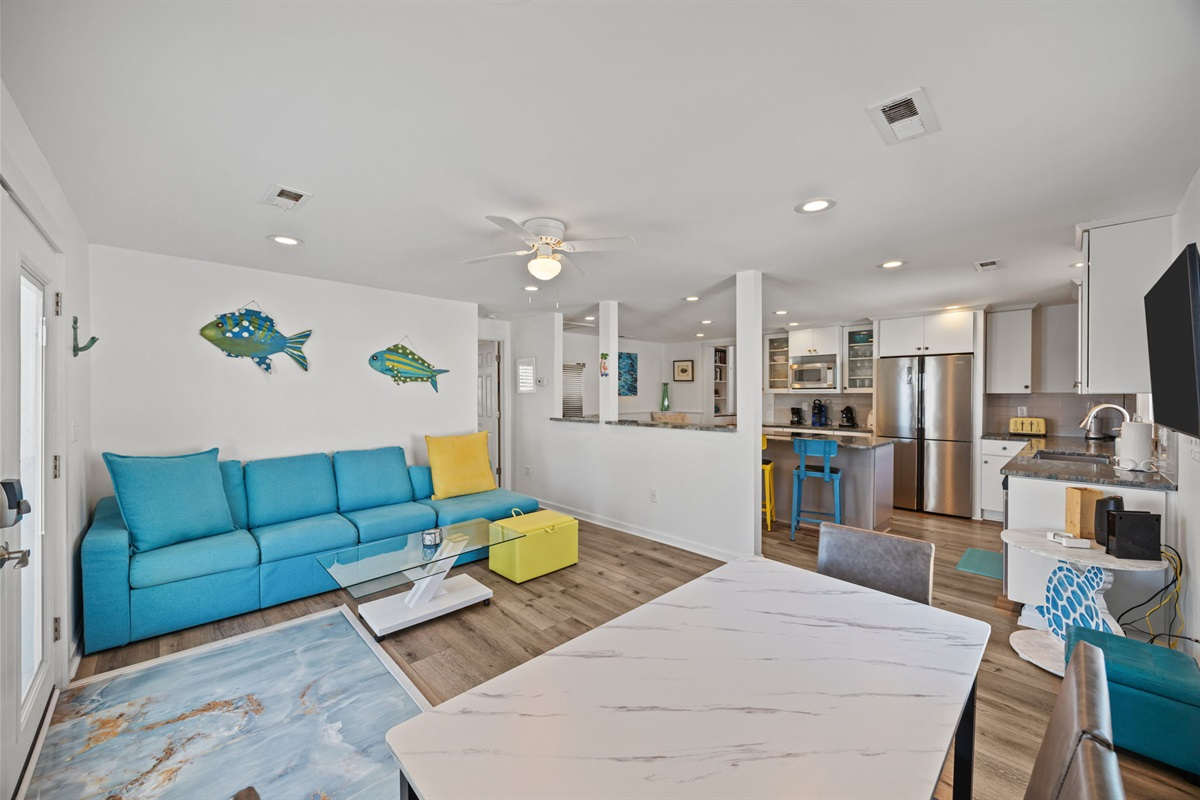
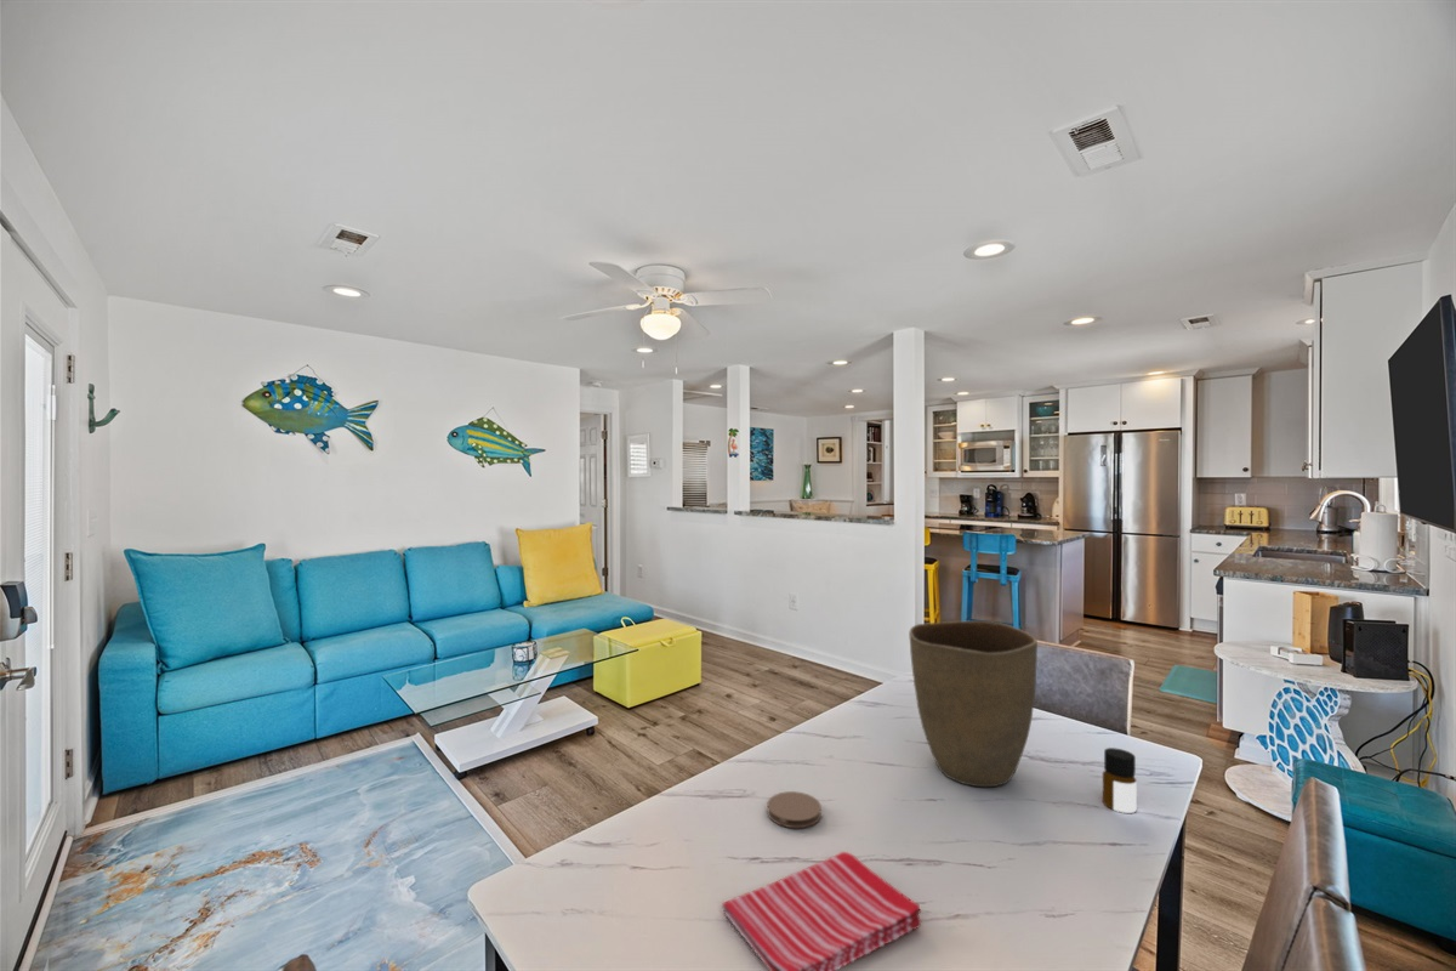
+ bottle [1102,746,1138,814]
+ coaster [766,790,823,829]
+ dish towel [721,851,922,971]
+ vase [908,620,1039,788]
